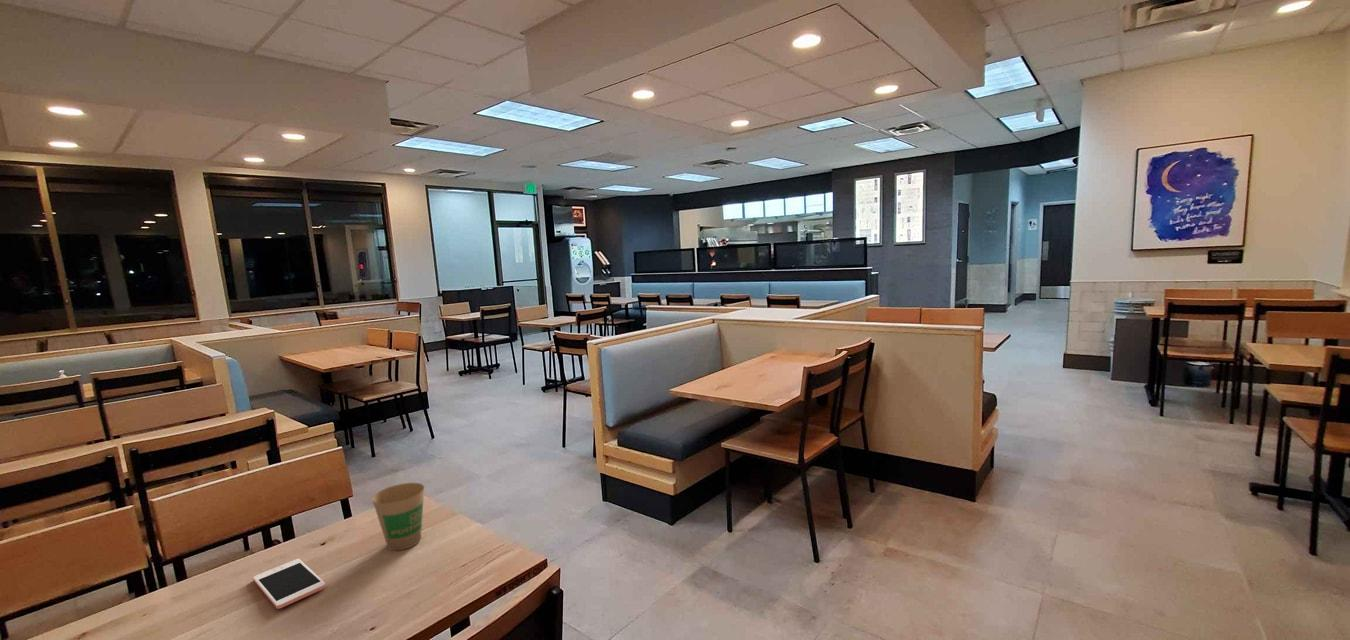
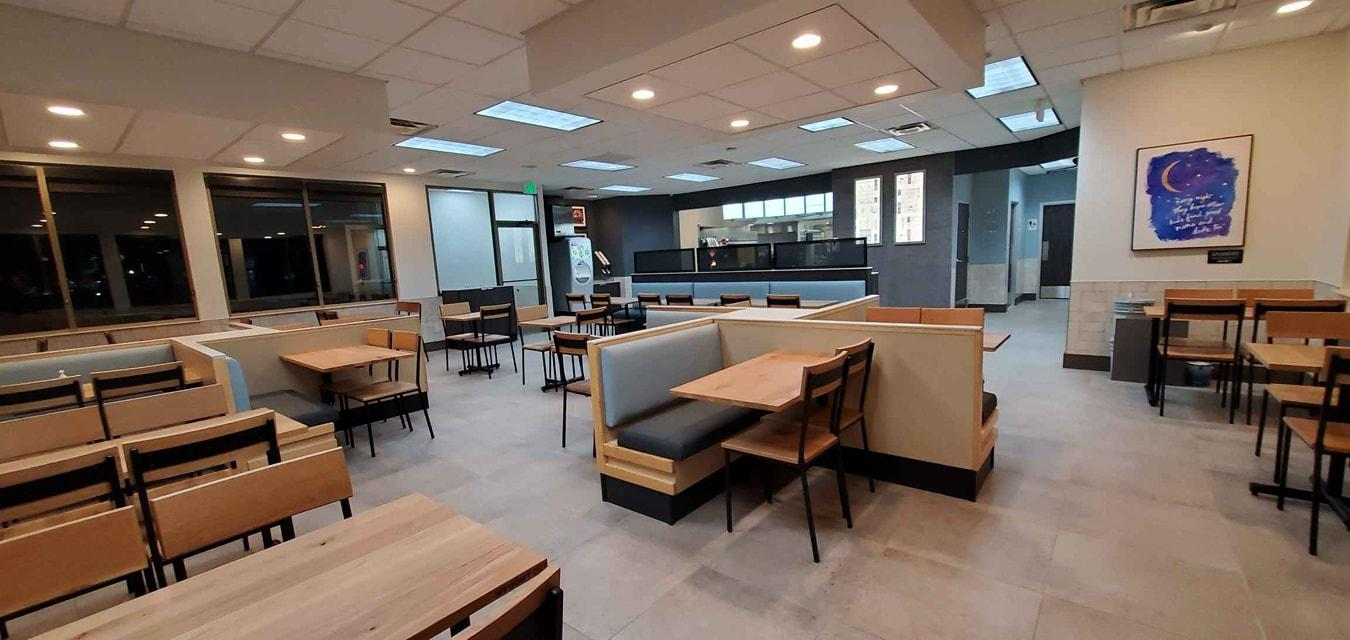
- paper cup [371,482,425,551]
- cell phone [252,558,327,610]
